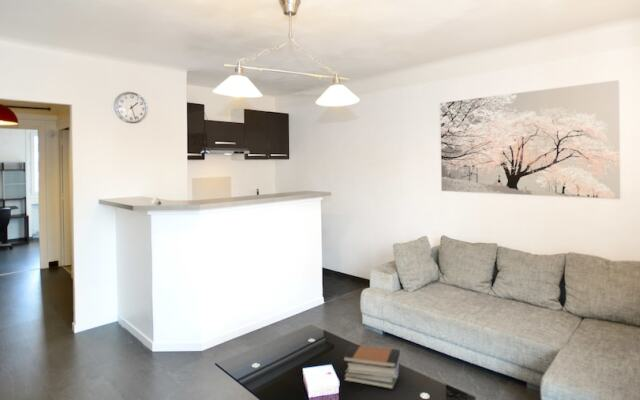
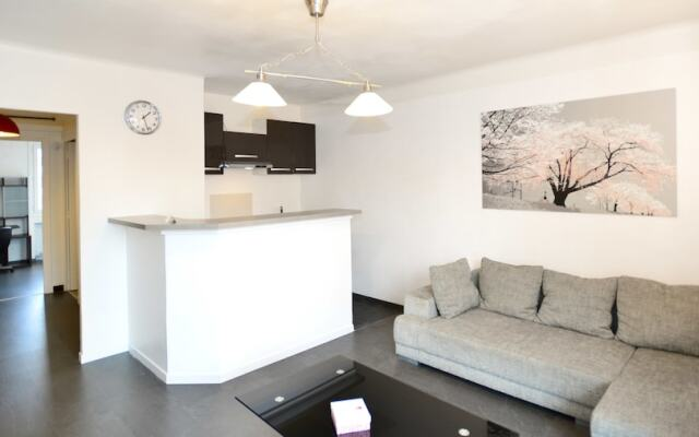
- book stack [342,343,401,390]
